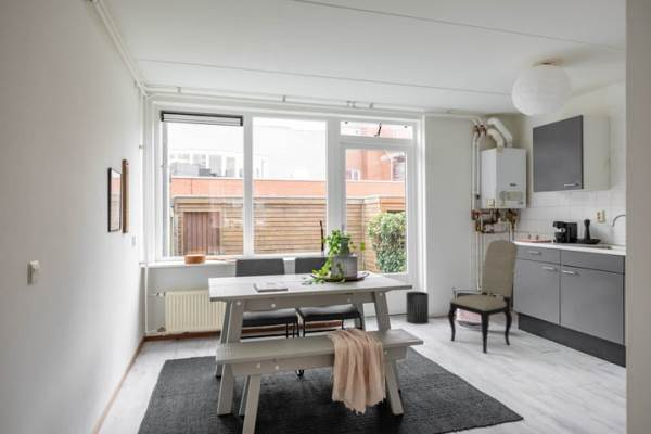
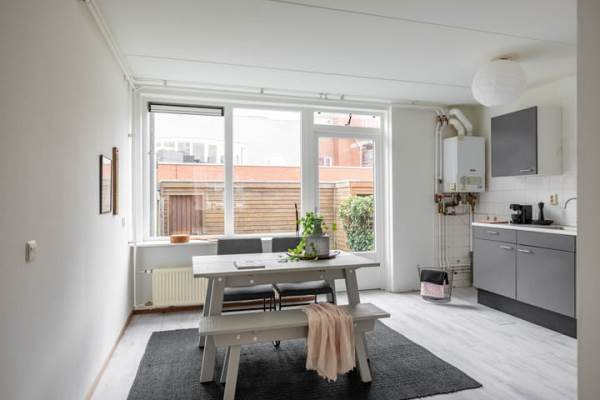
- trash can [405,291,430,326]
- dining chair [447,239,519,354]
